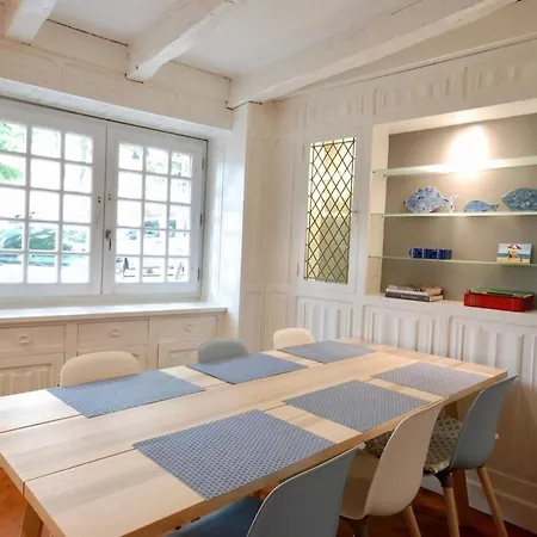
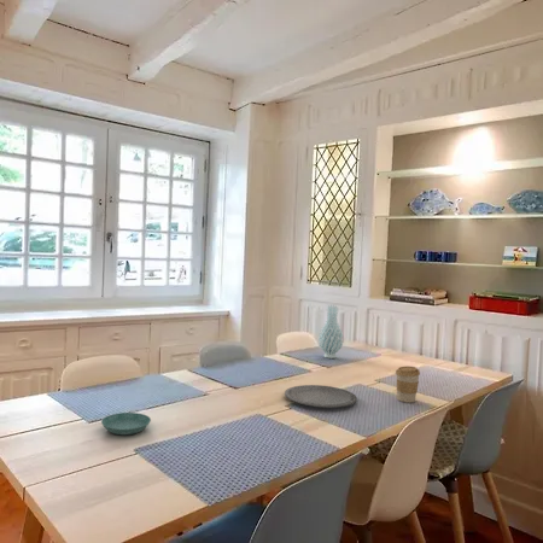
+ vase [317,304,344,360]
+ saucer [100,411,152,436]
+ coffee cup [395,366,421,403]
+ plate [284,384,358,409]
